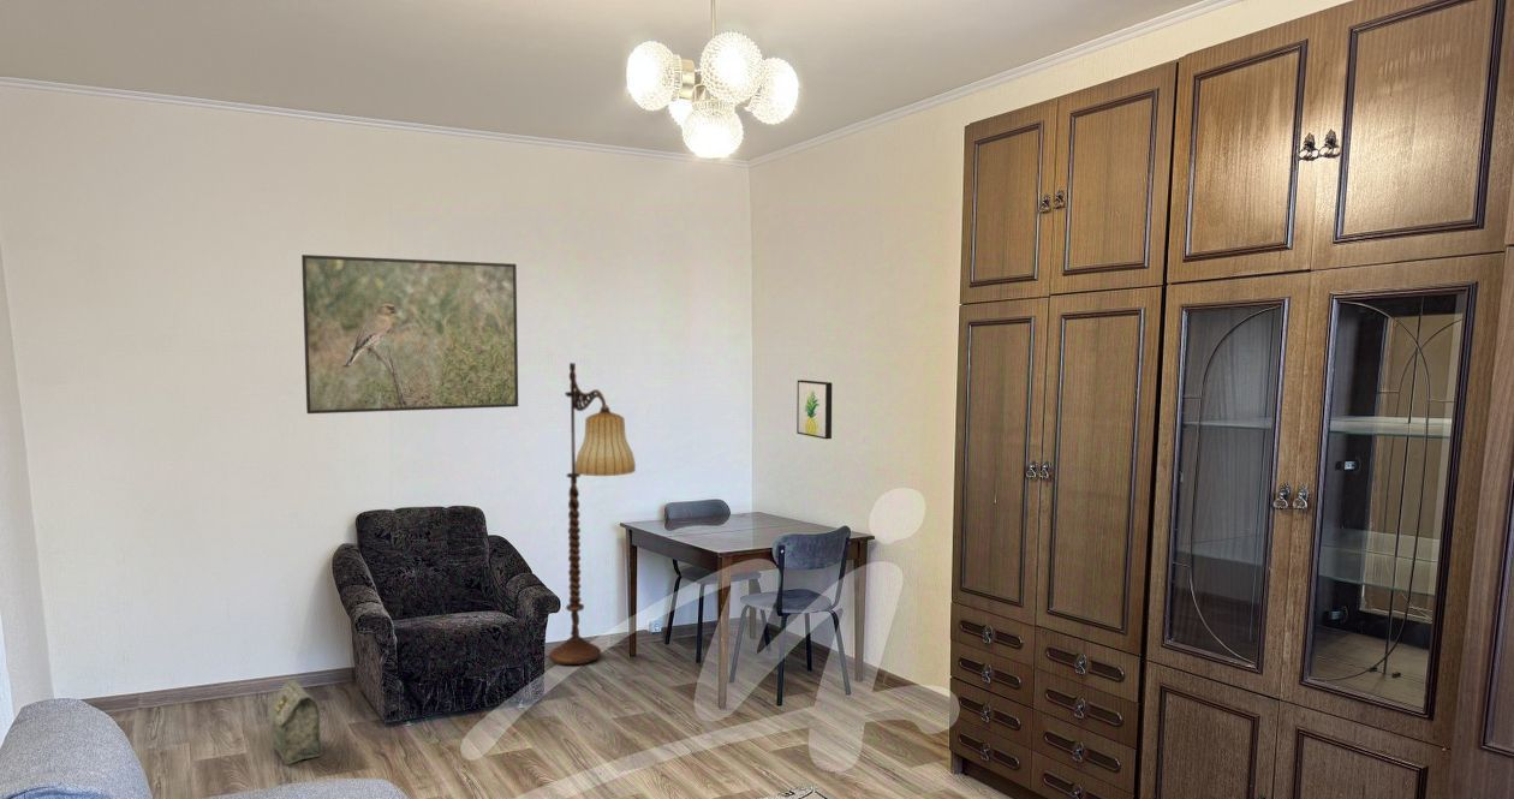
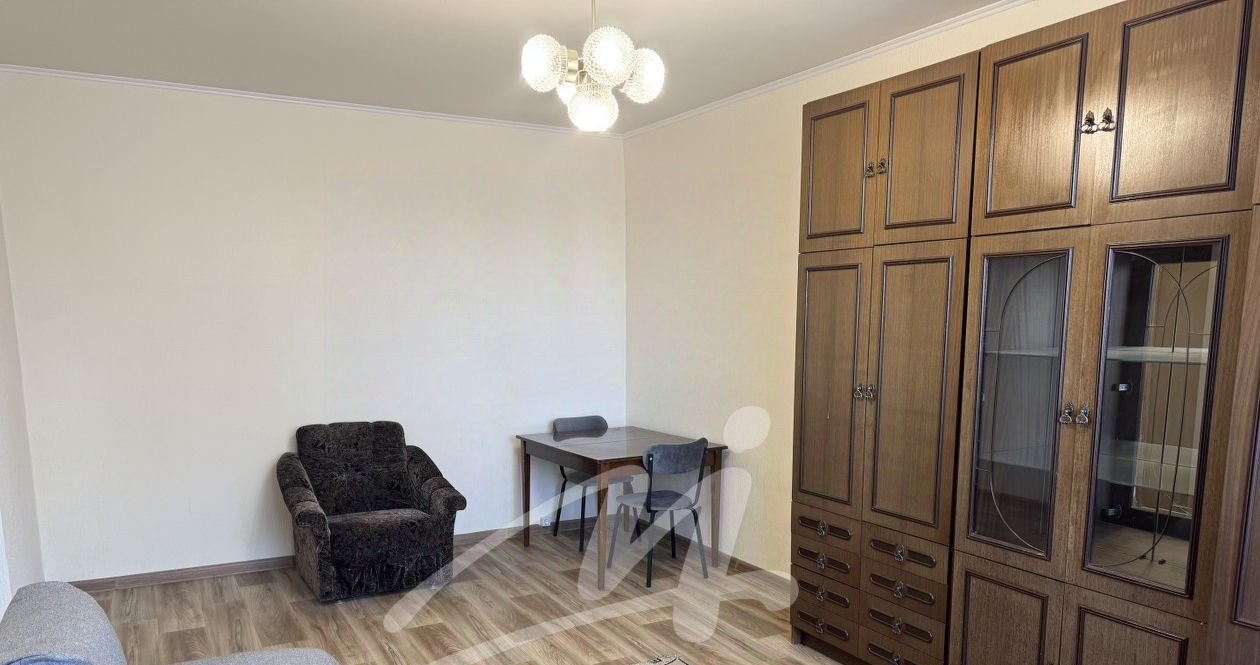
- bag [268,678,323,767]
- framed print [300,254,519,415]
- floor lamp [548,362,637,666]
- wall art [795,378,833,440]
